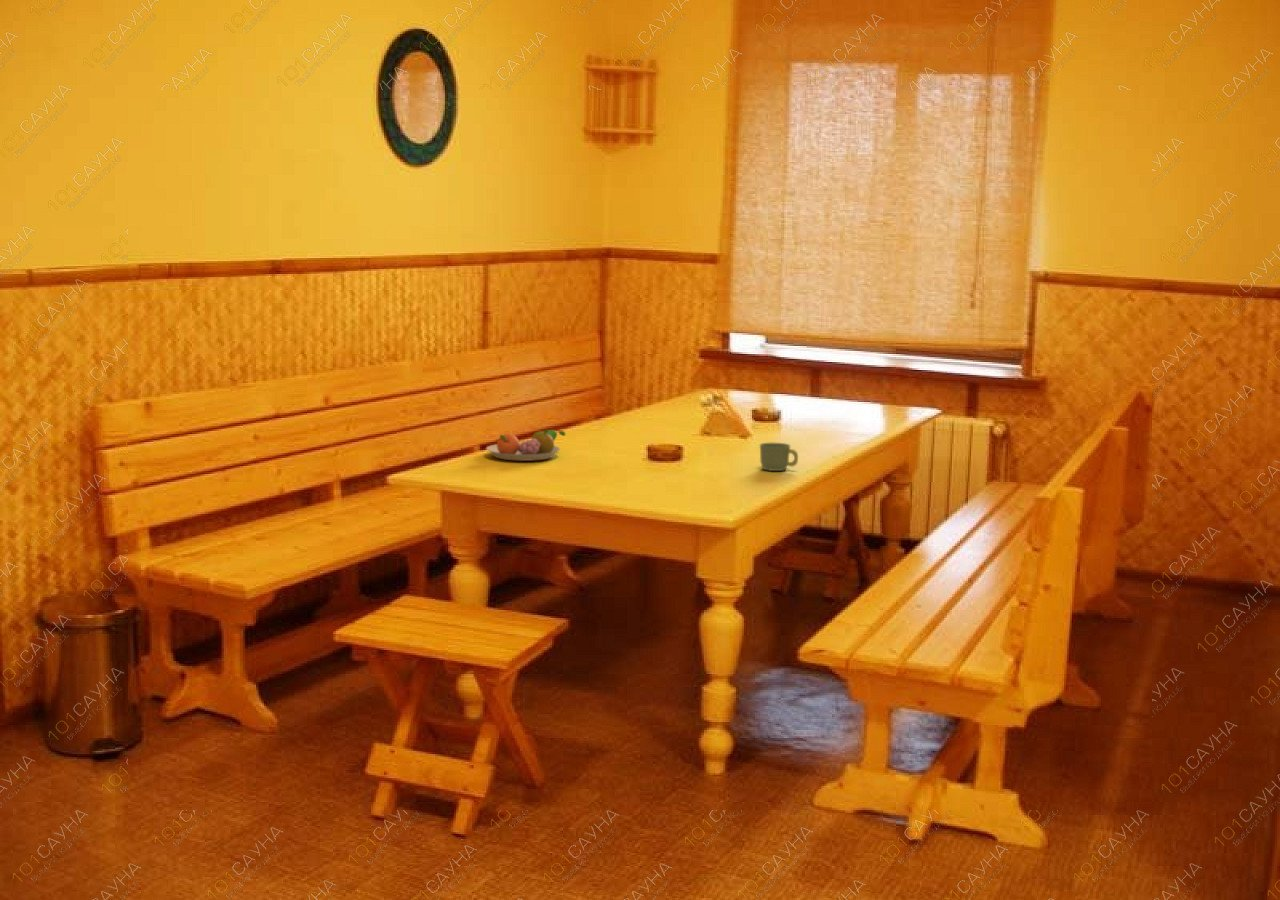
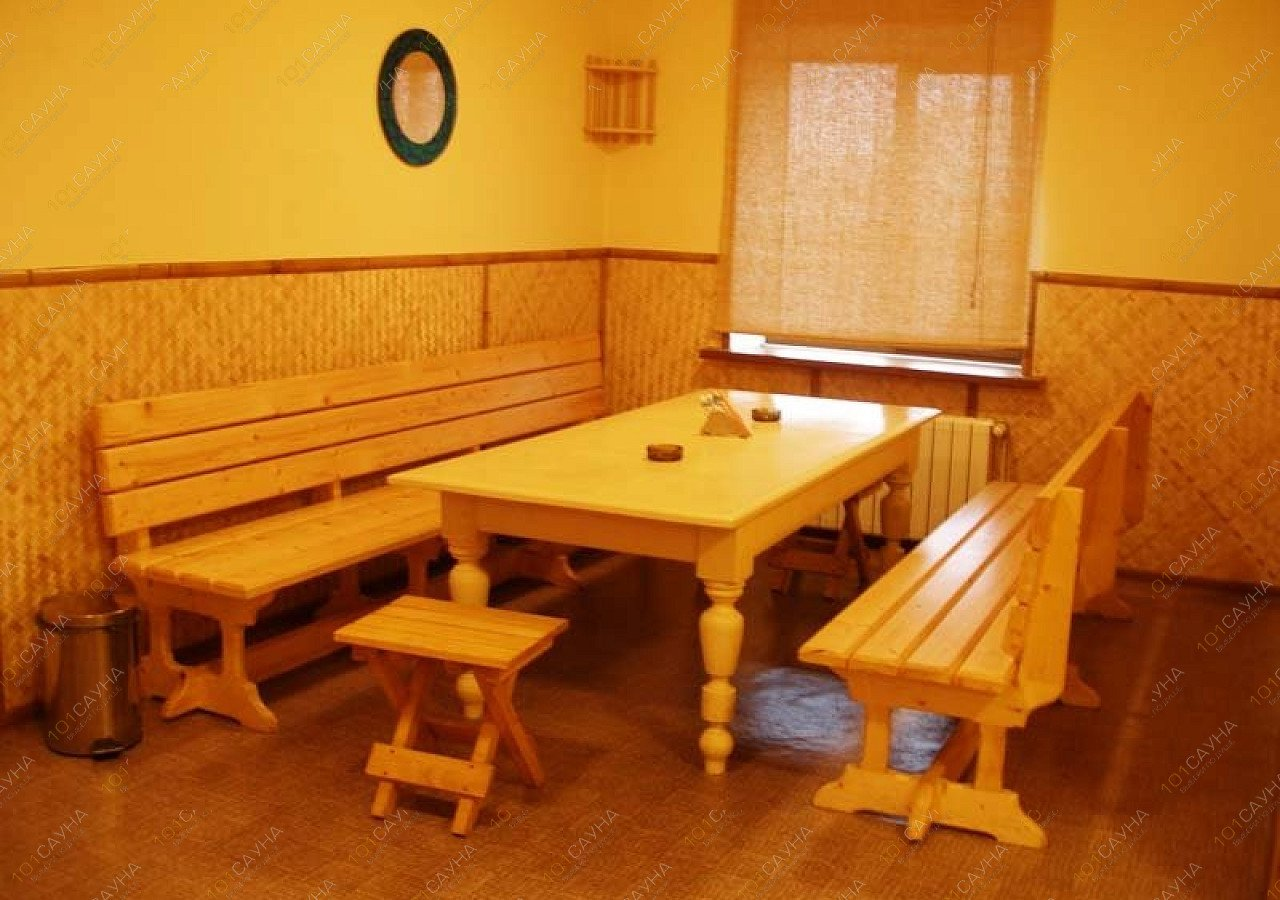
- fruit bowl [485,428,566,462]
- mug [759,442,799,472]
